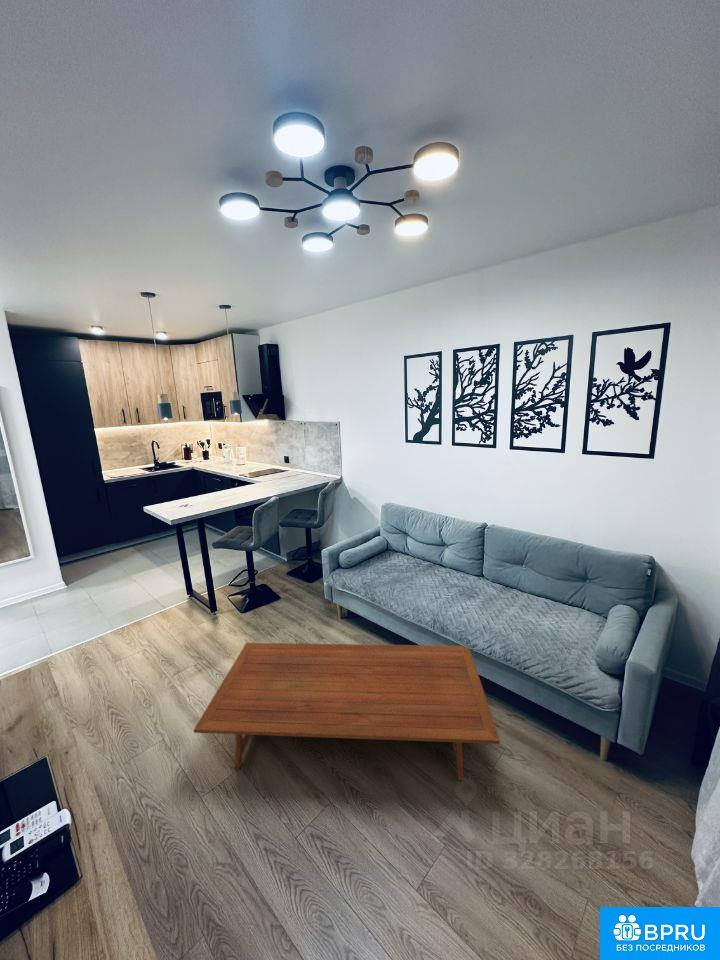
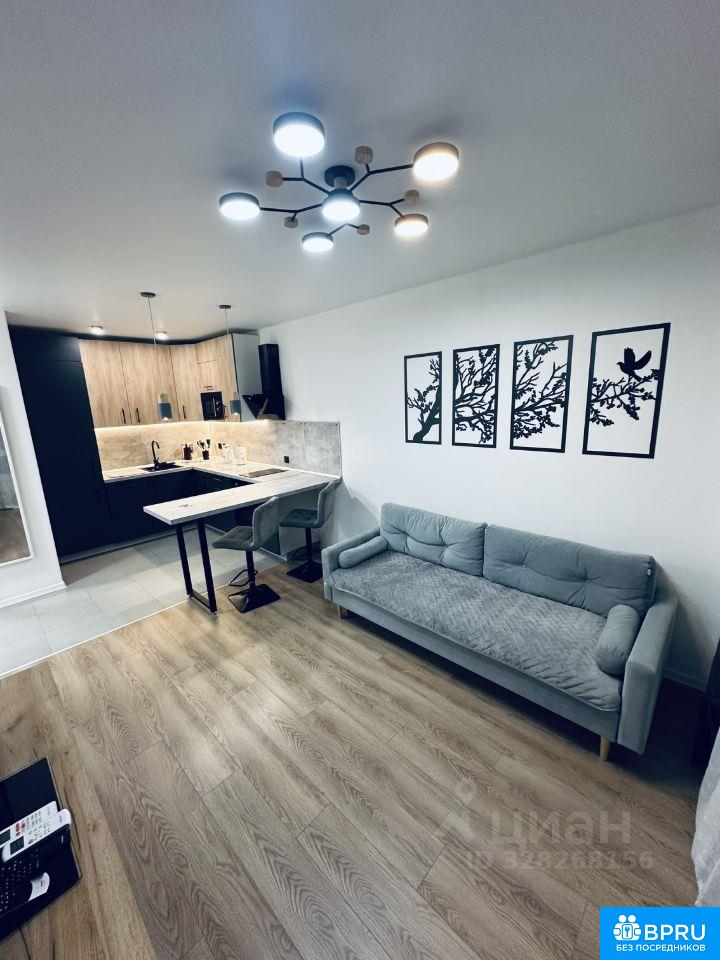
- coffee table [193,642,501,781]
